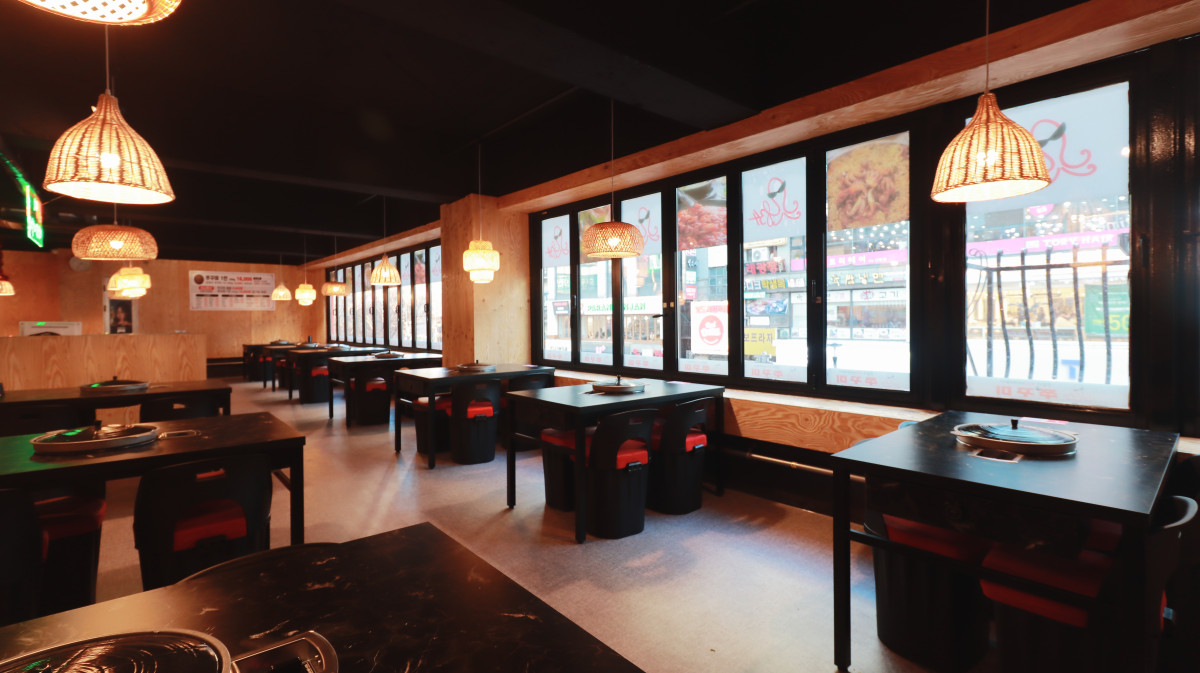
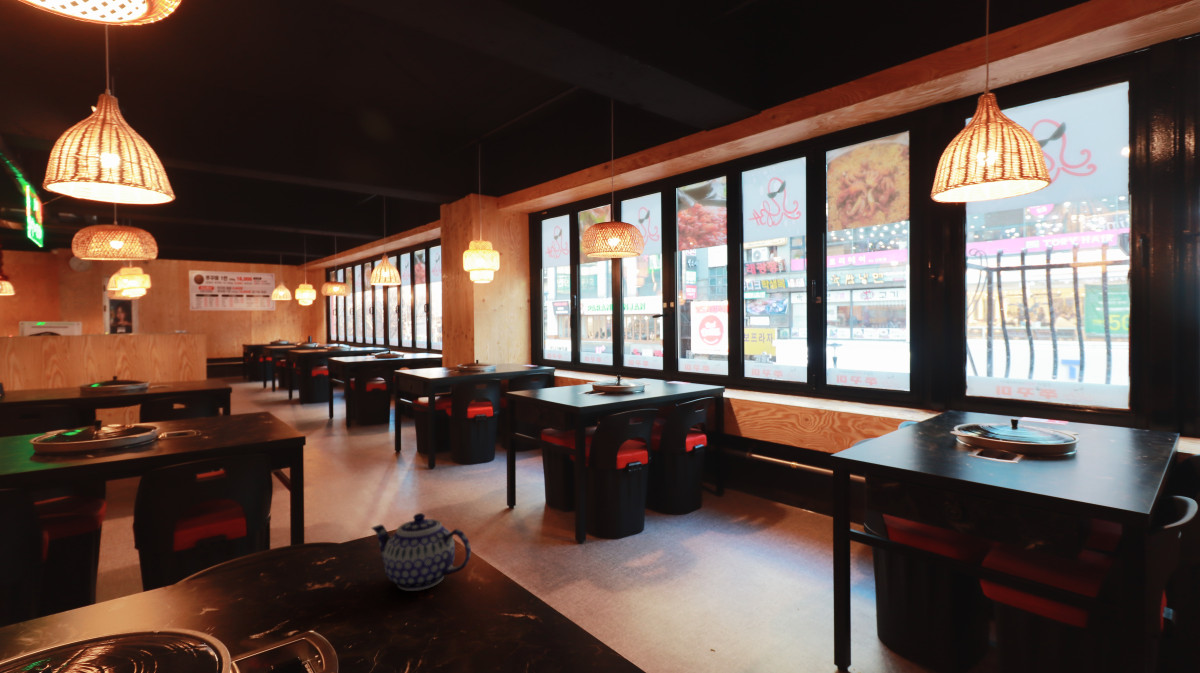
+ teapot [371,512,472,592]
